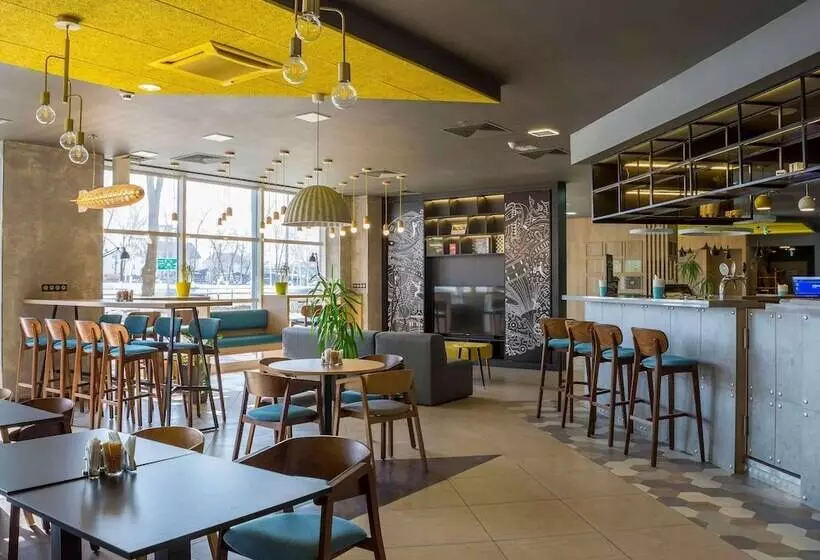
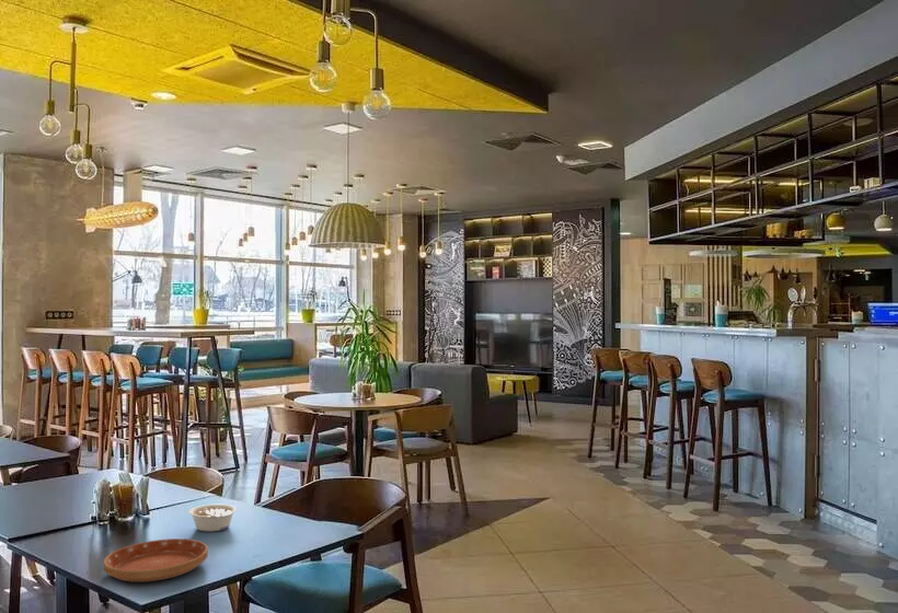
+ saucer [103,537,209,583]
+ legume [187,504,238,533]
